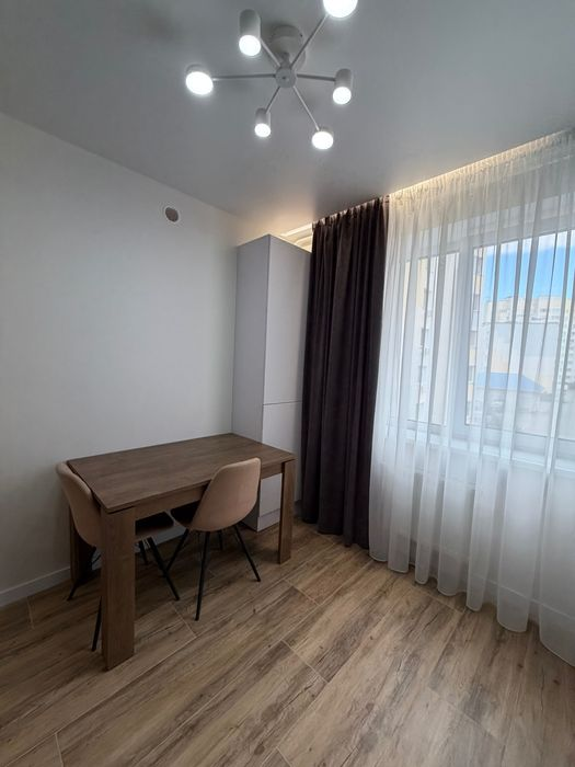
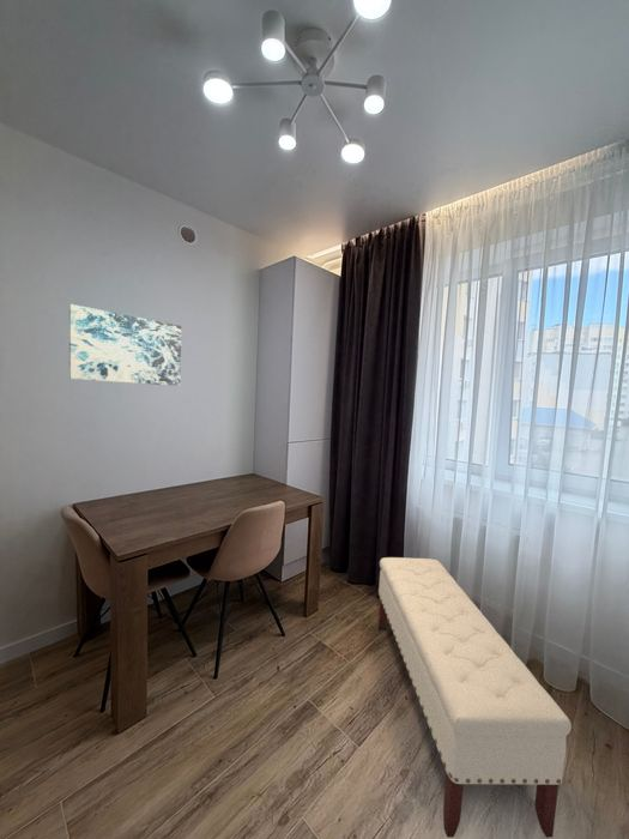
+ wall art [68,303,182,387]
+ bench [376,556,573,839]
